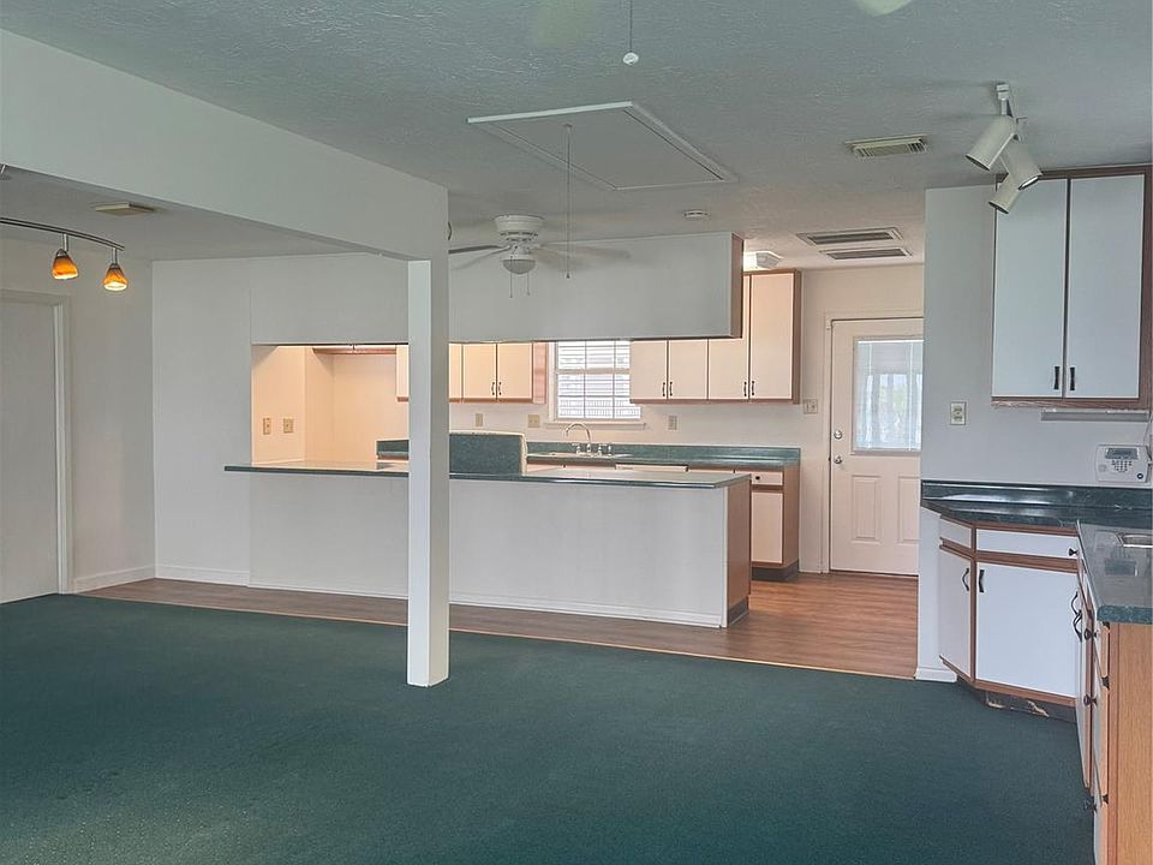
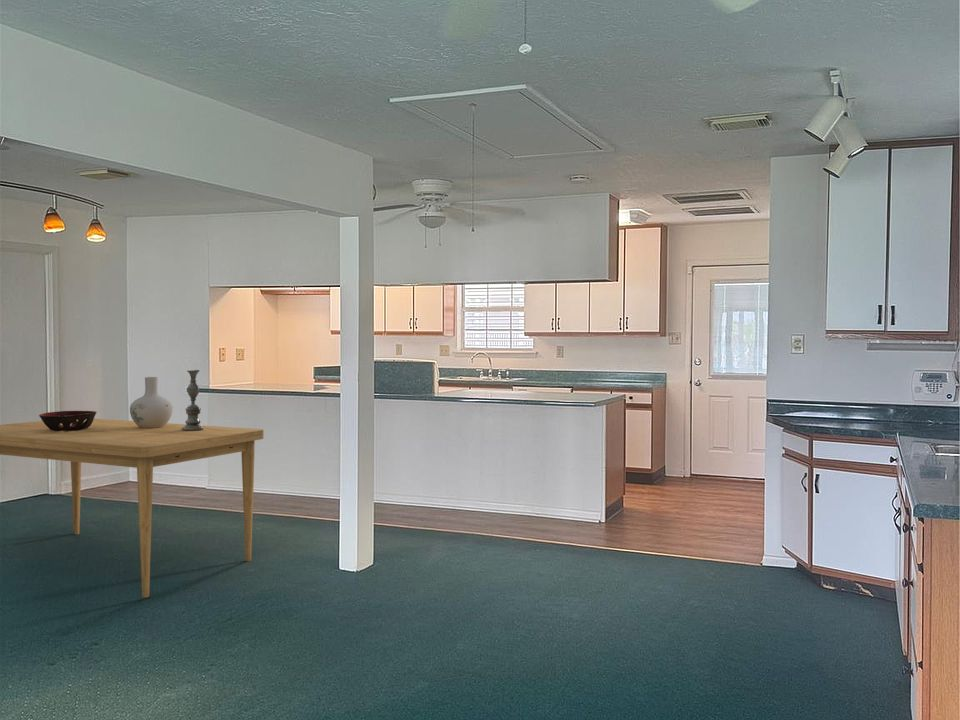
+ vase [129,376,174,428]
+ decorative bowl [38,410,98,431]
+ dining table [0,418,265,599]
+ candlestick [181,369,203,431]
